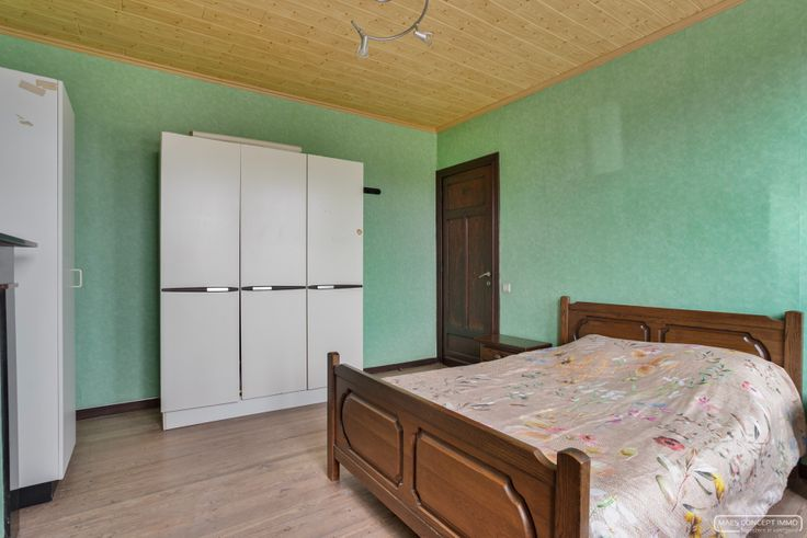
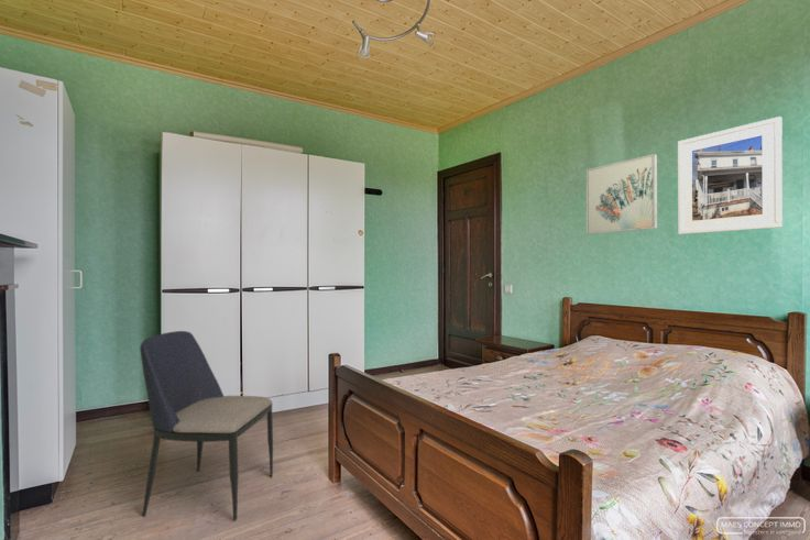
+ wall art [585,153,658,235]
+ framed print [677,115,784,235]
+ chair [139,330,274,521]
